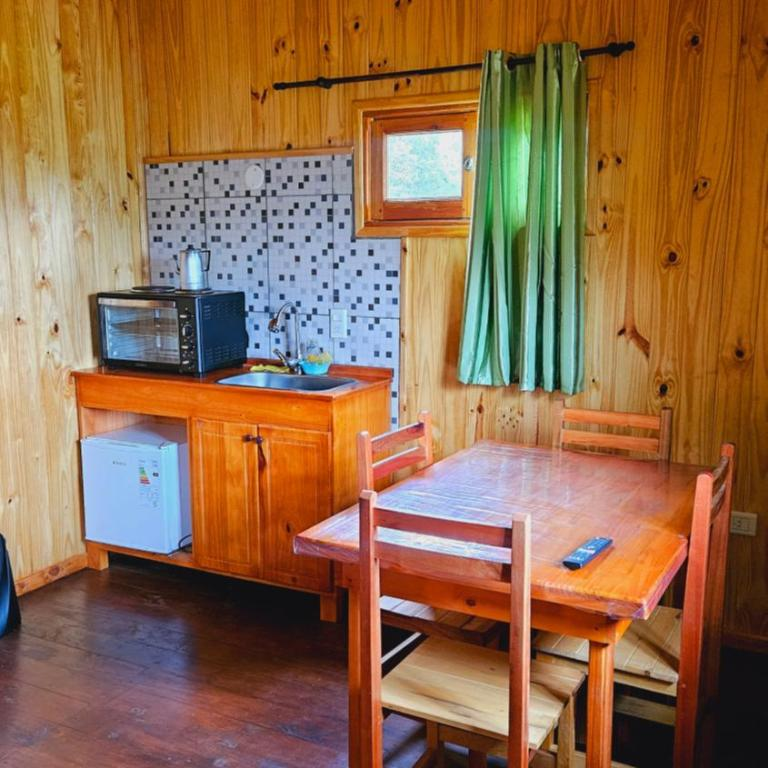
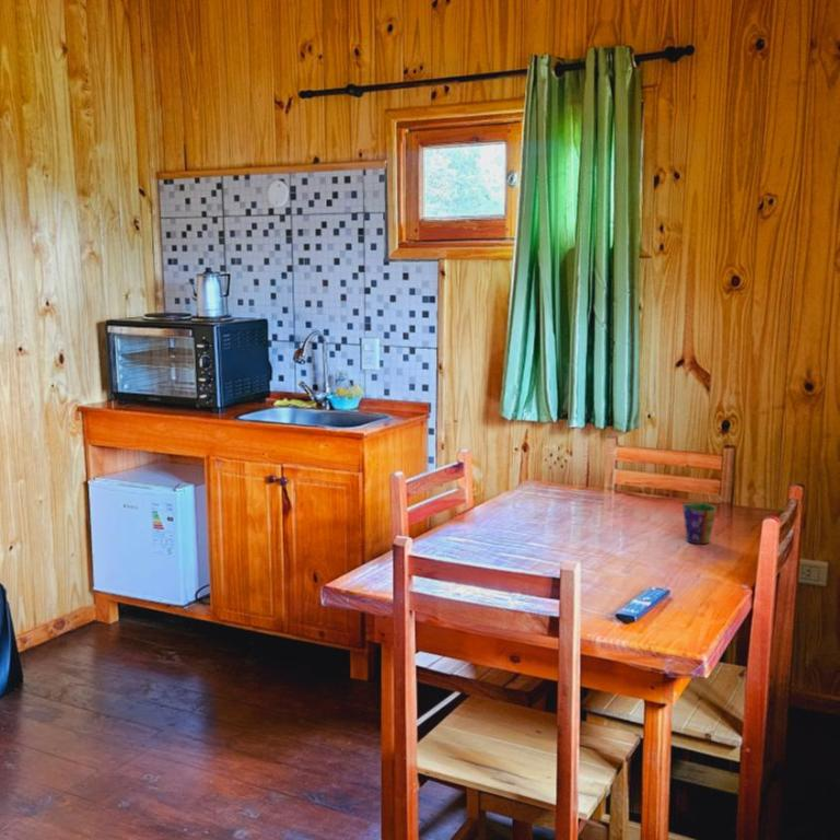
+ cup [681,502,718,545]
